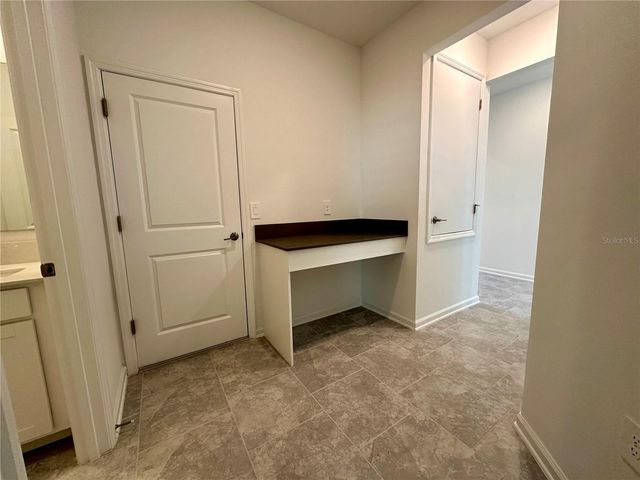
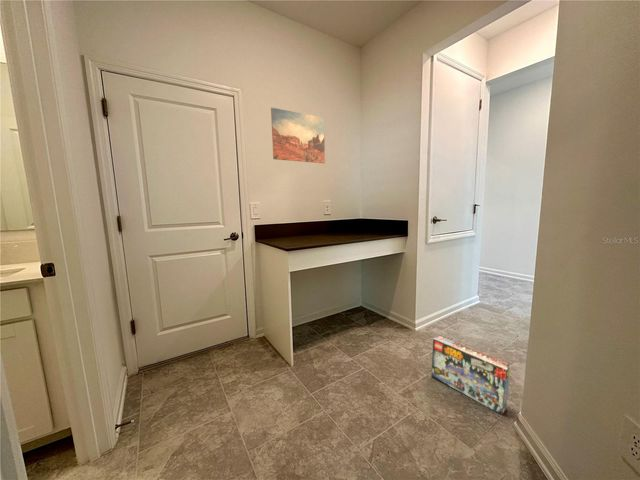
+ wall art [270,107,326,164]
+ box [430,334,512,416]
